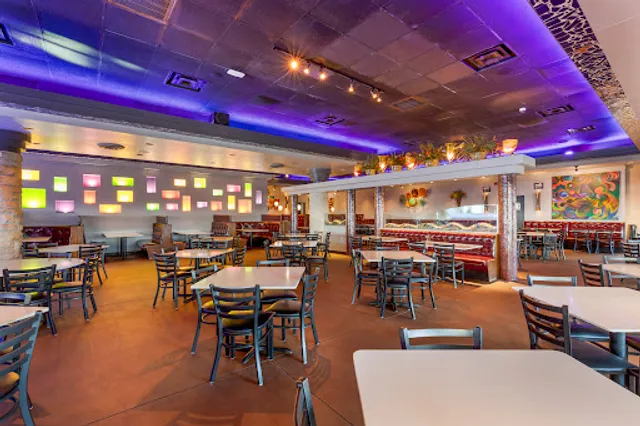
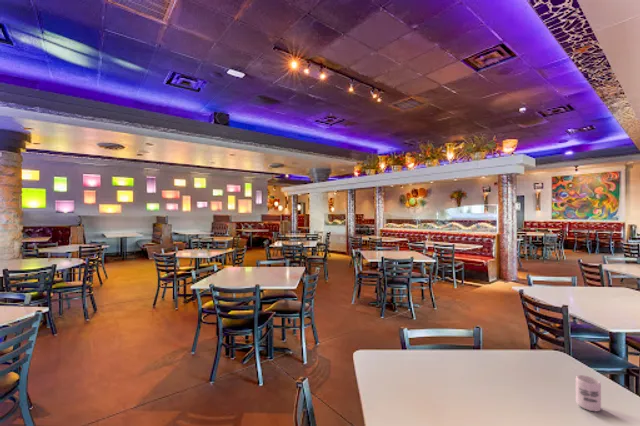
+ cup [575,374,602,413]
